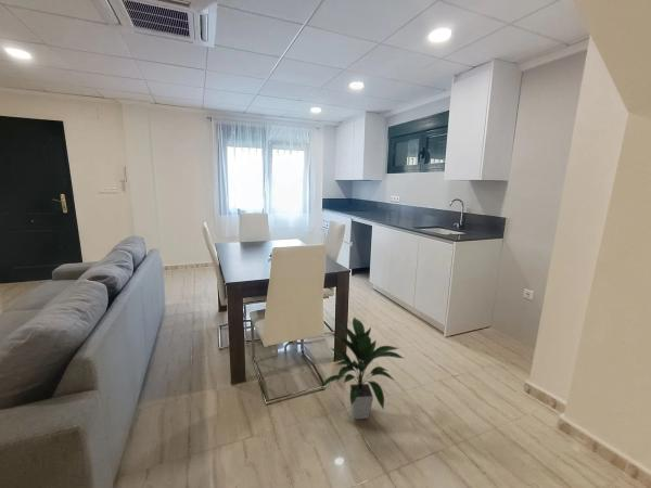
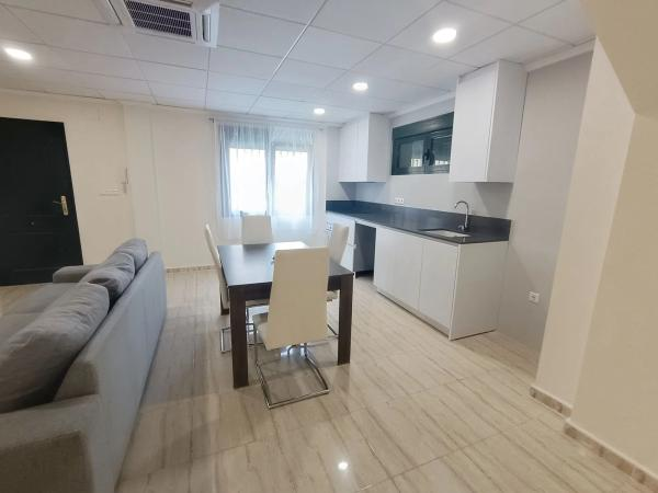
- indoor plant [319,316,405,421]
